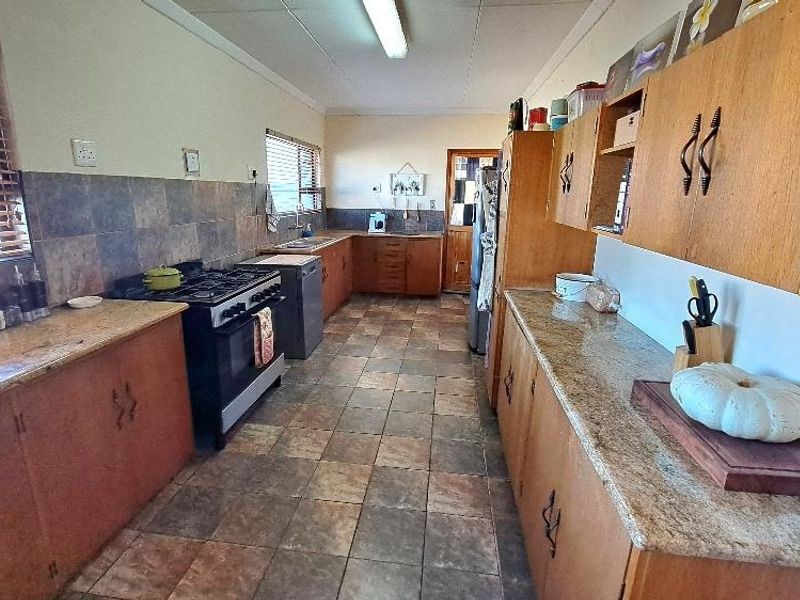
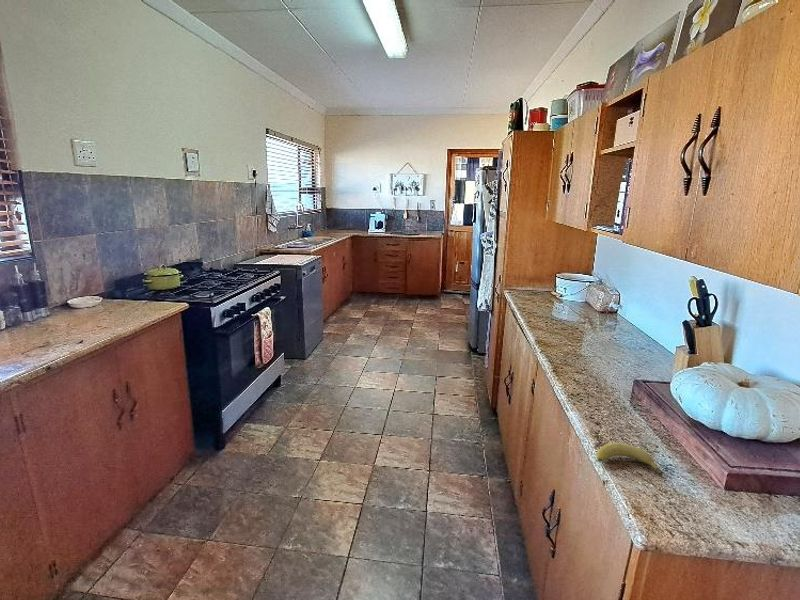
+ fruit [596,442,664,476]
